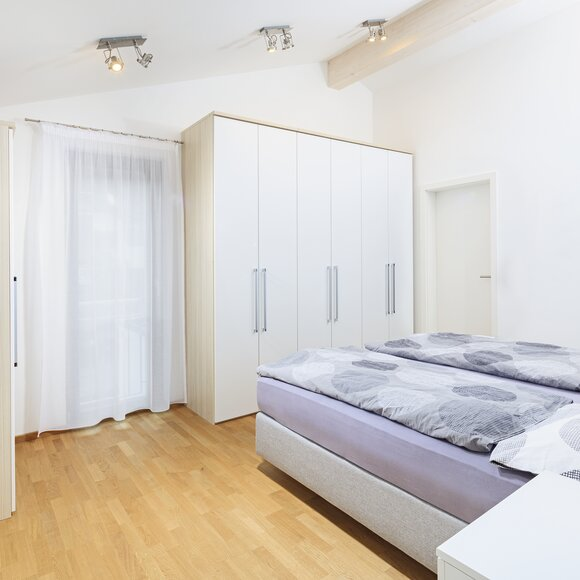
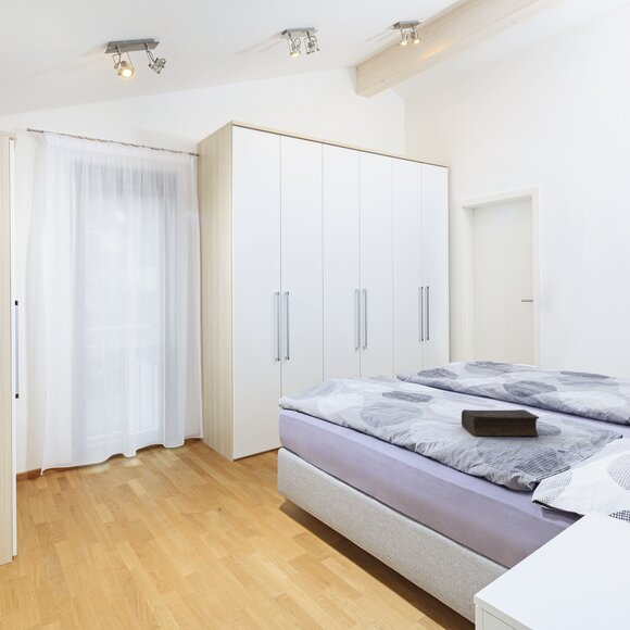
+ book [461,408,540,438]
